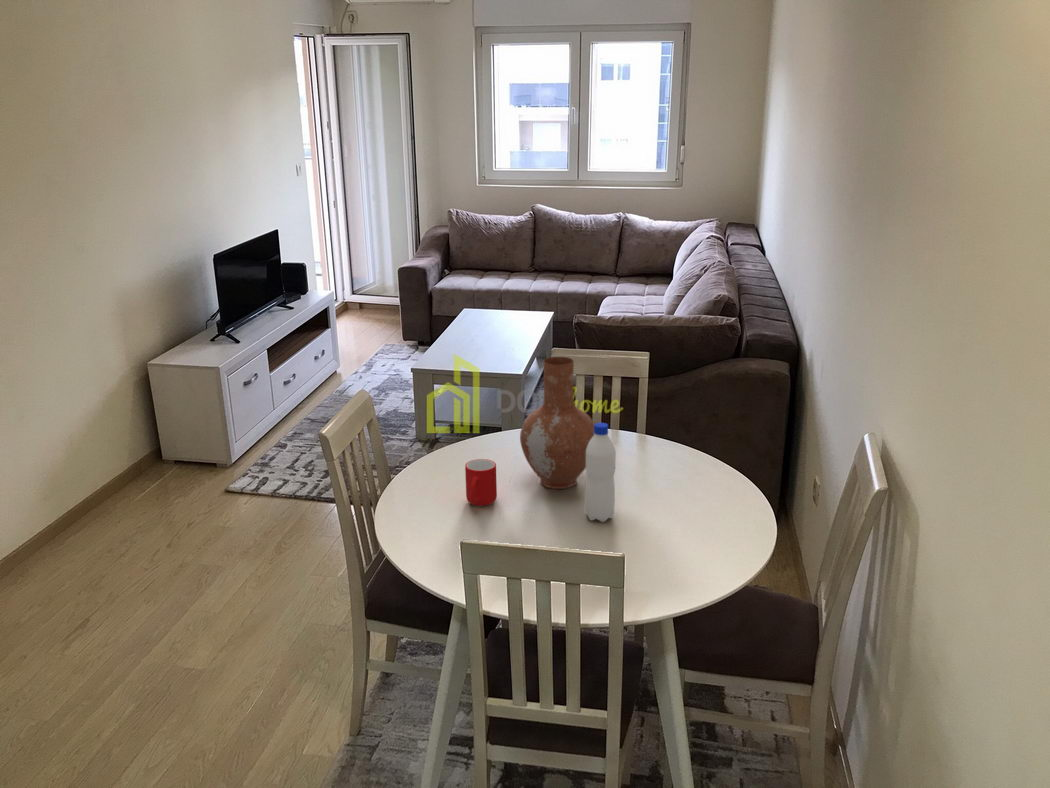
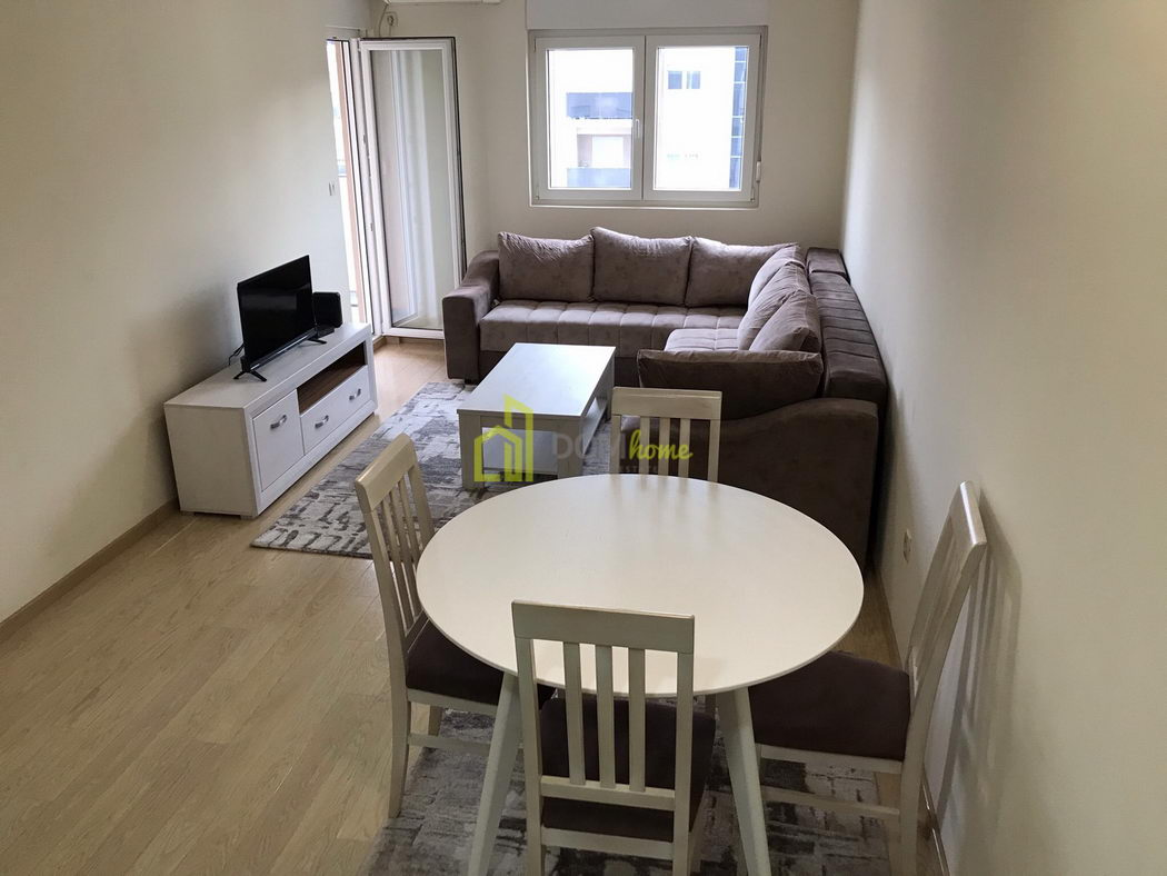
- cup [464,458,498,507]
- water bottle [584,422,617,523]
- vase [519,356,595,490]
